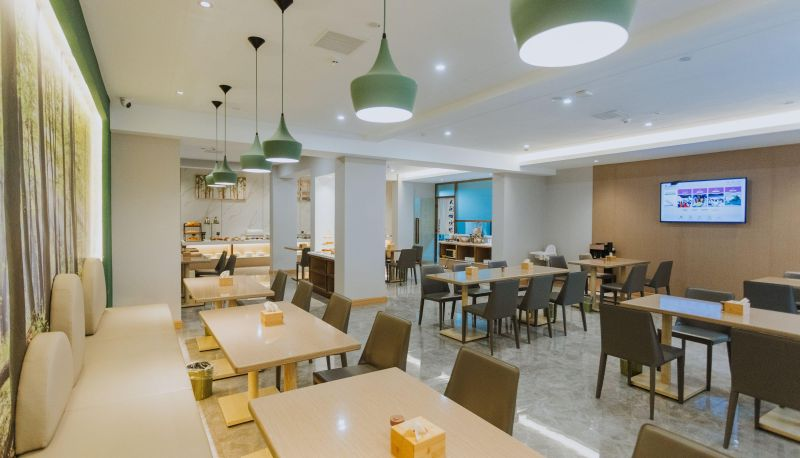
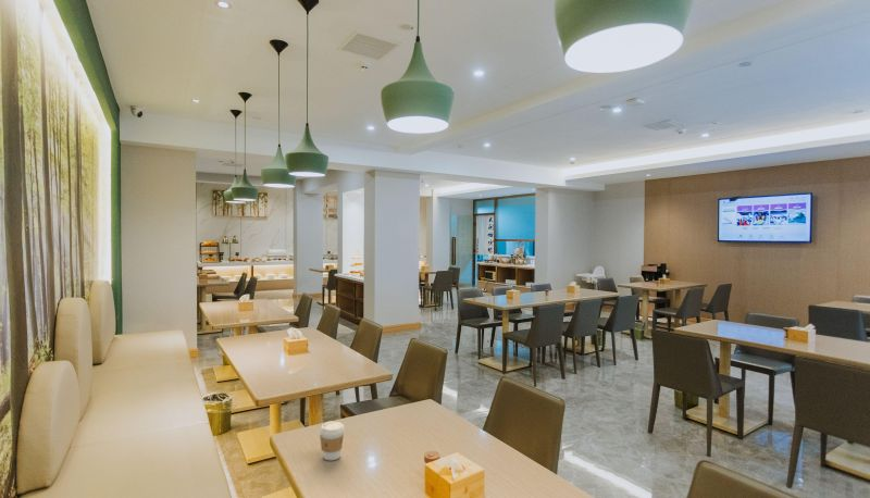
+ coffee cup [319,420,346,461]
